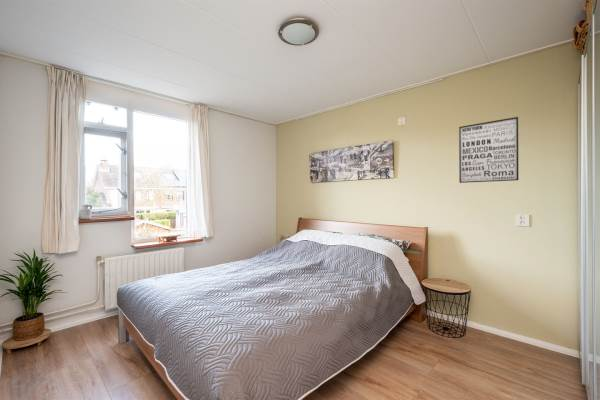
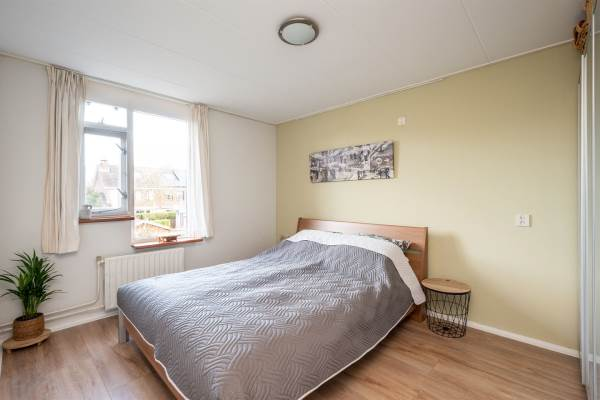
- wall art [458,116,520,184]
